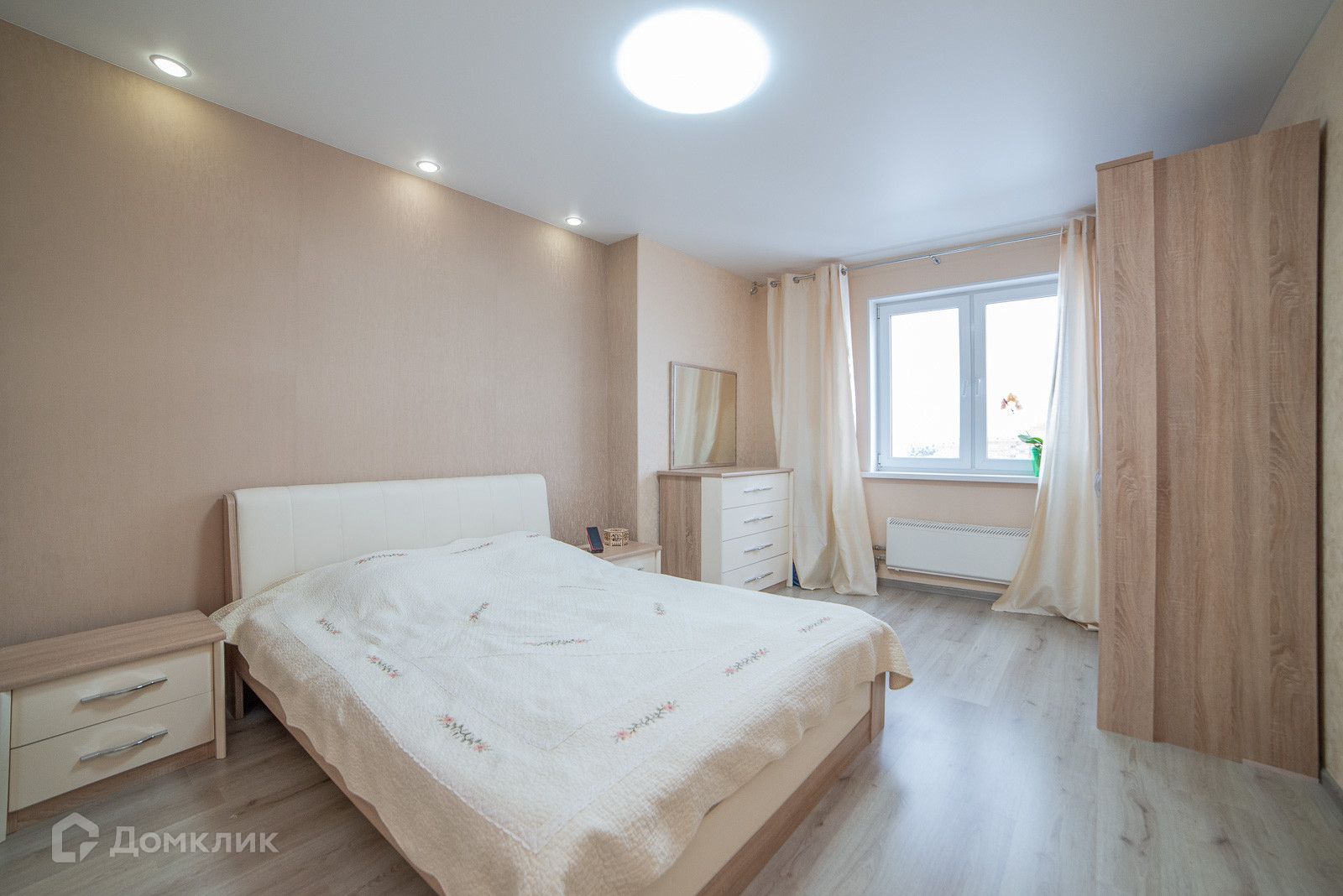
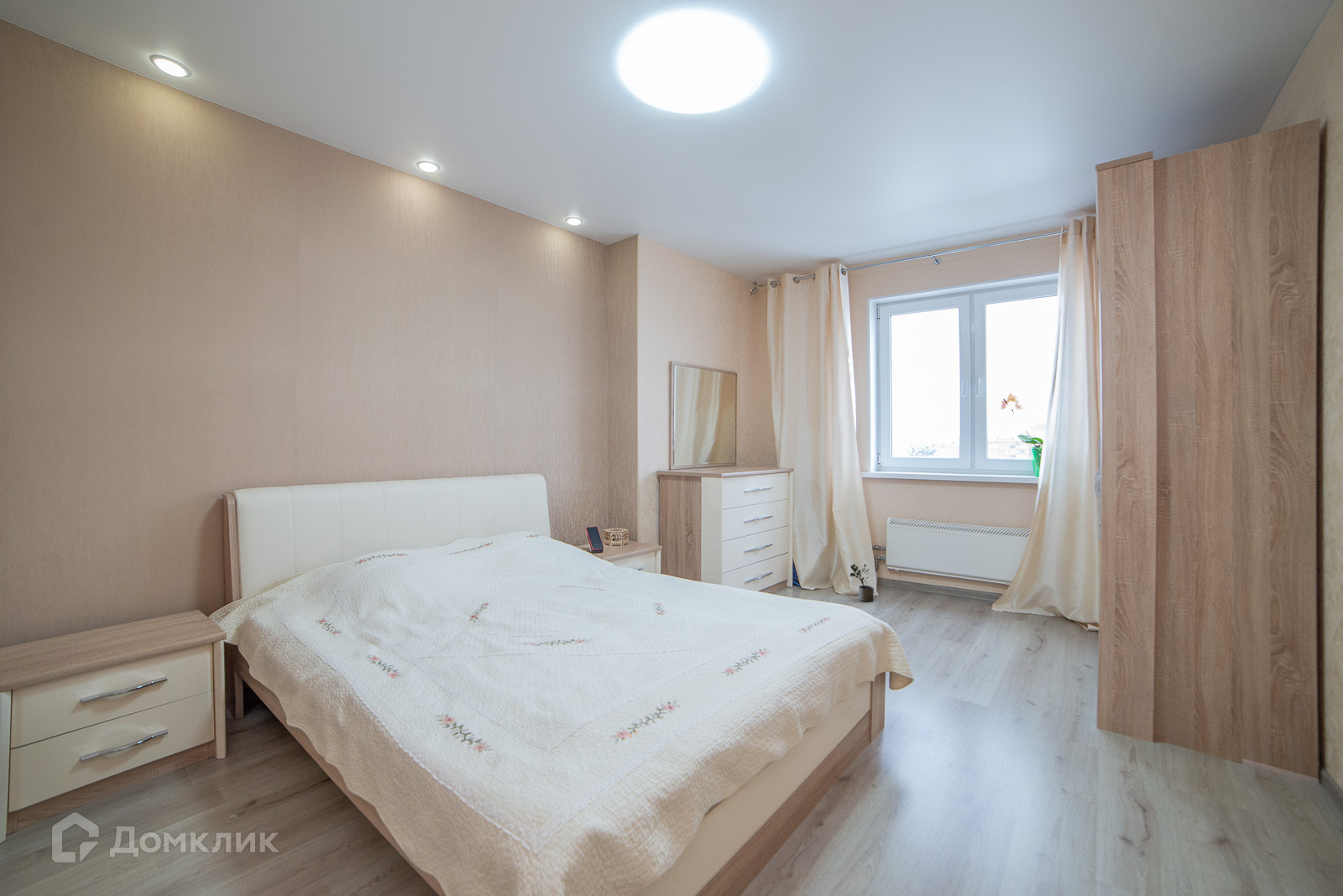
+ potted plant [849,563,875,602]
